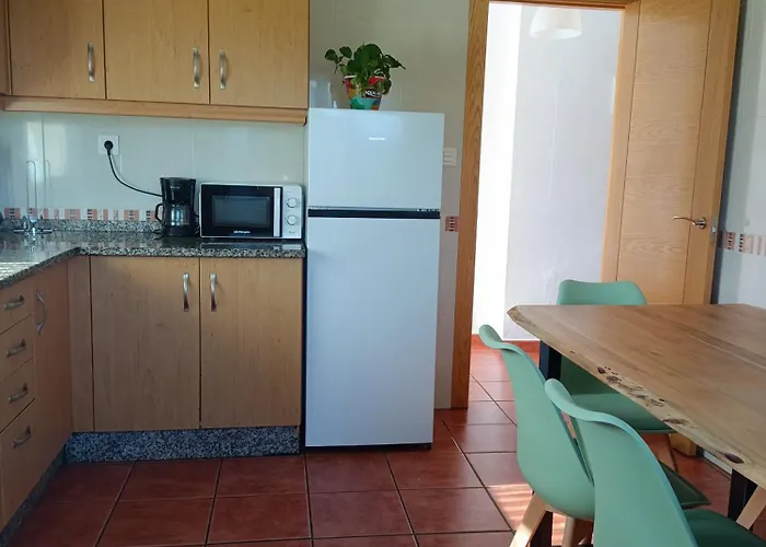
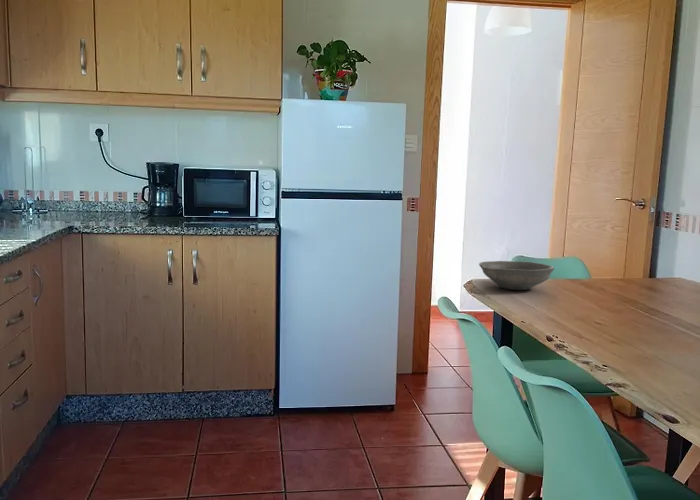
+ bowl [478,260,556,291]
